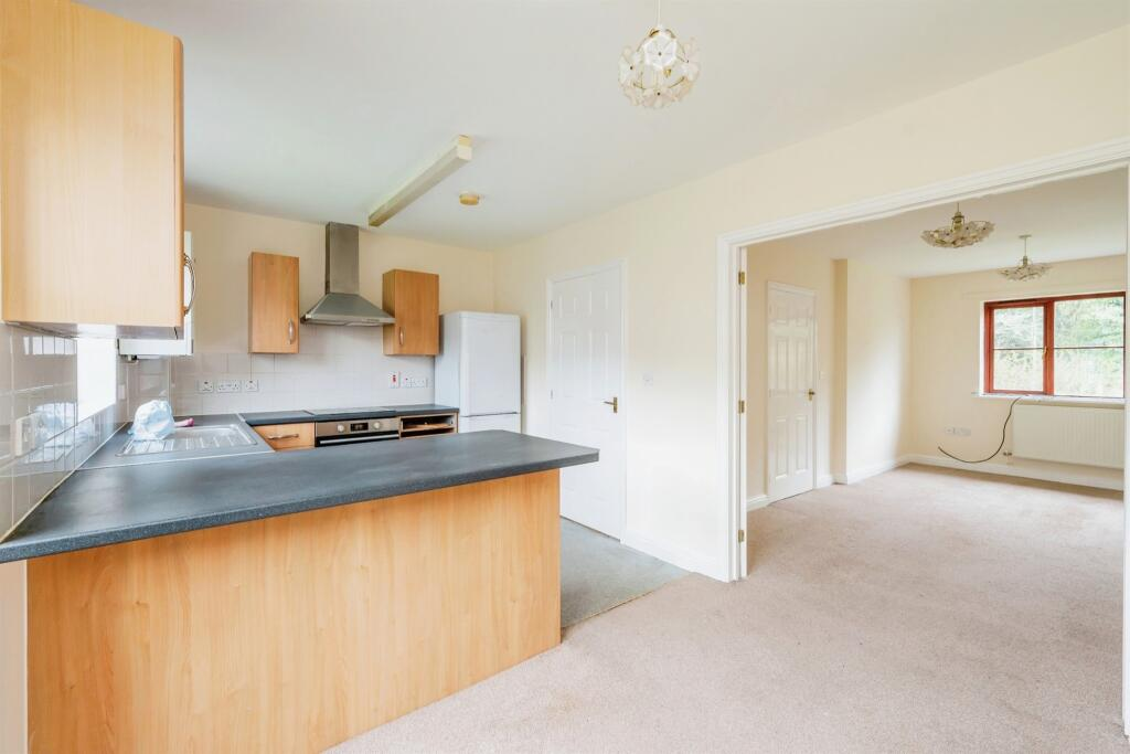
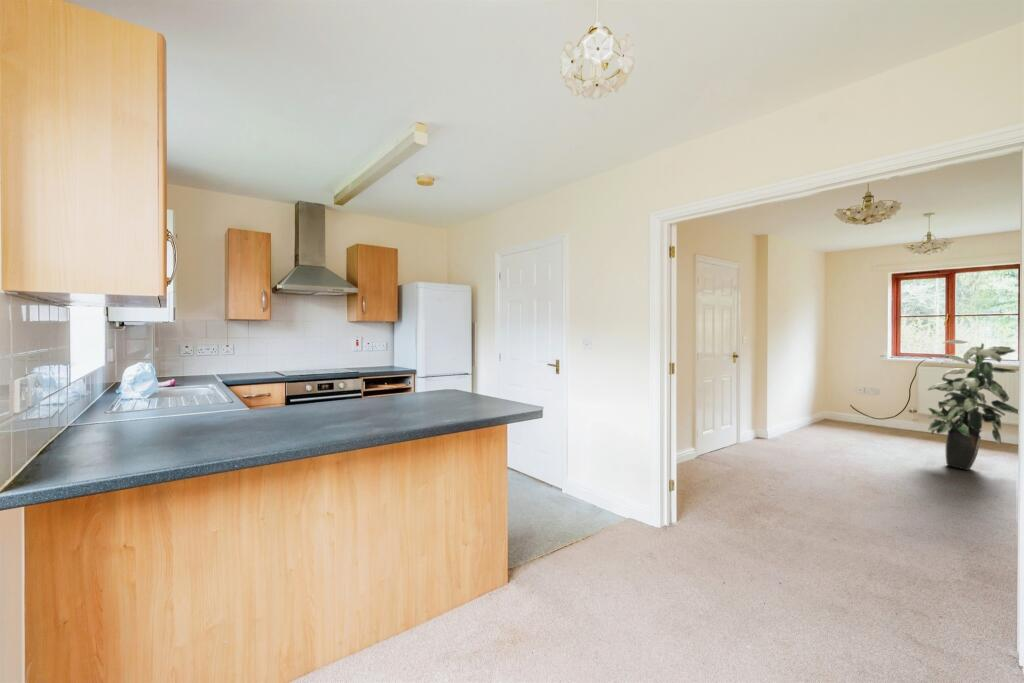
+ indoor plant [926,339,1019,471]
